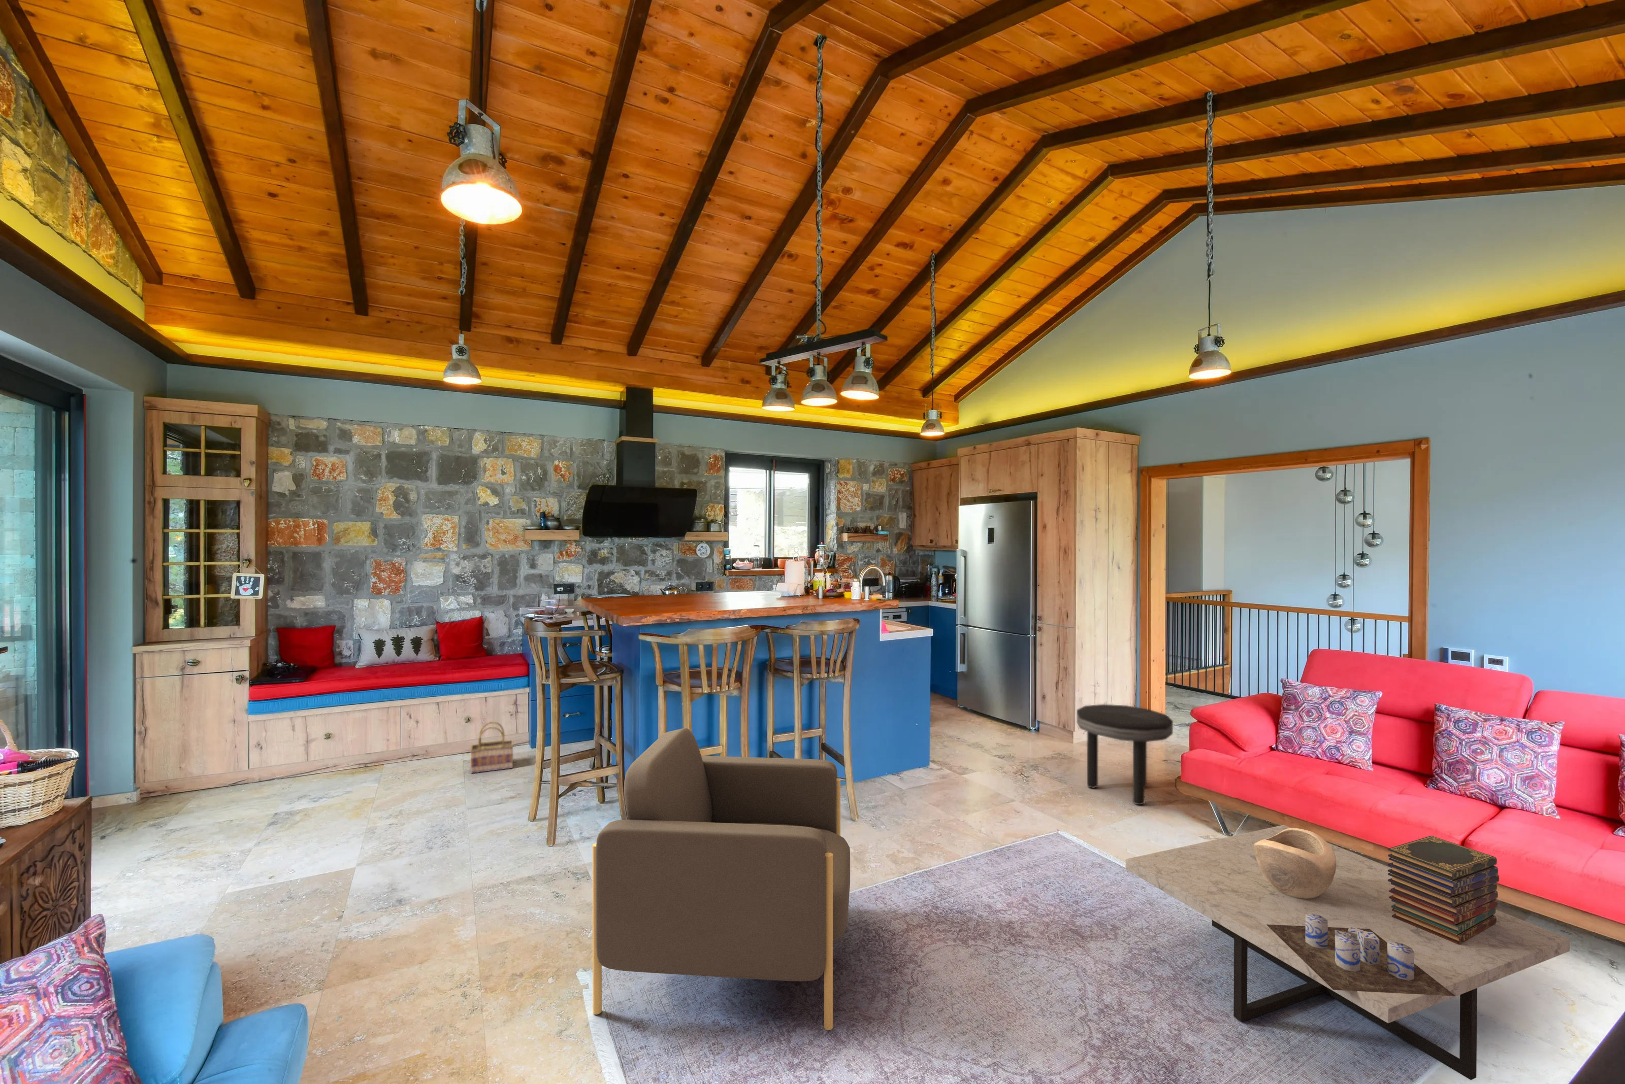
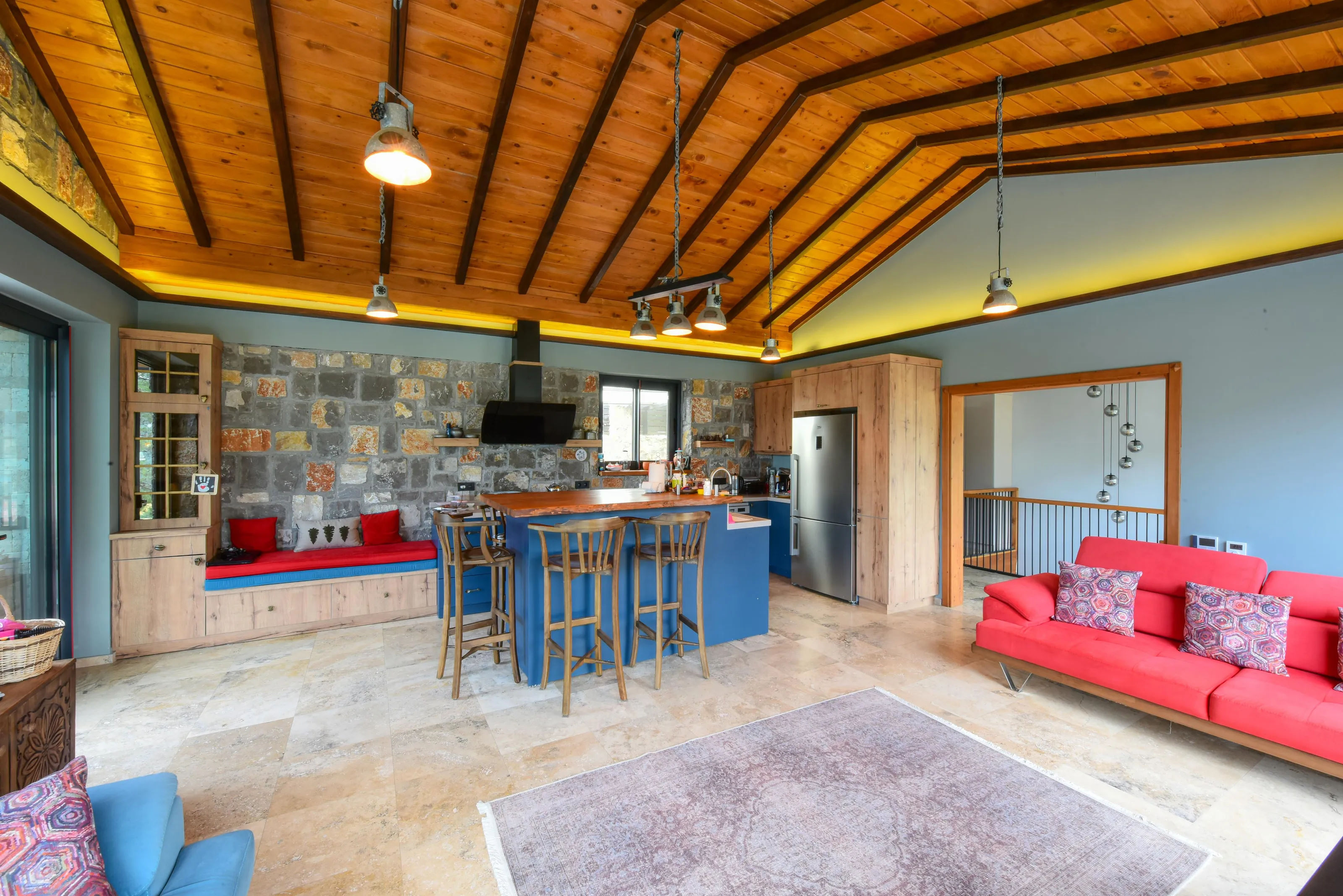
- coffee table [1125,825,1571,1080]
- side table [1076,704,1174,806]
- candle [1267,913,1454,996]
- armchair [592,728,851,1031]
- book stack [1388,835,1499,945]
- decorative bowl [1254,828,1336,899]
- basket [469,721,514,774]
